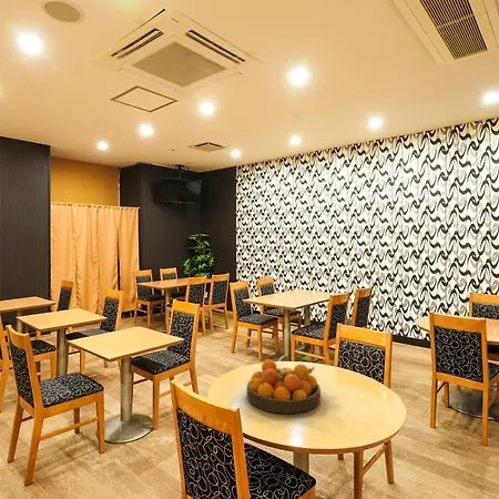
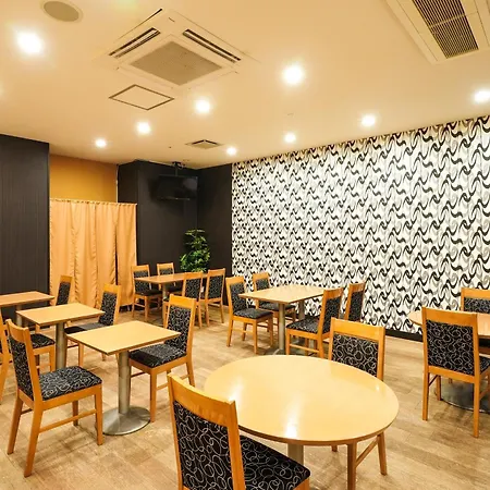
- fruit bowl [246,358,322,415]
